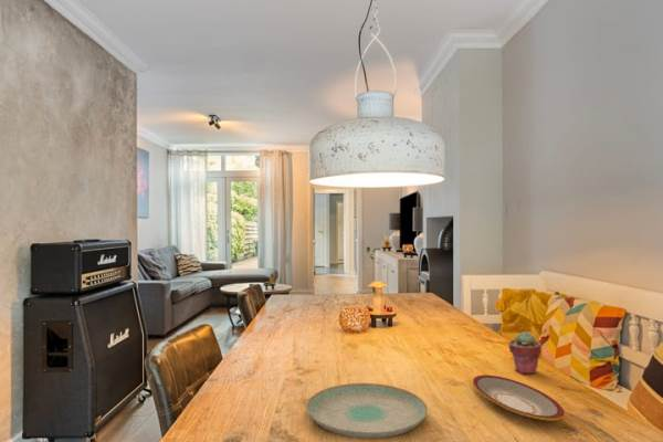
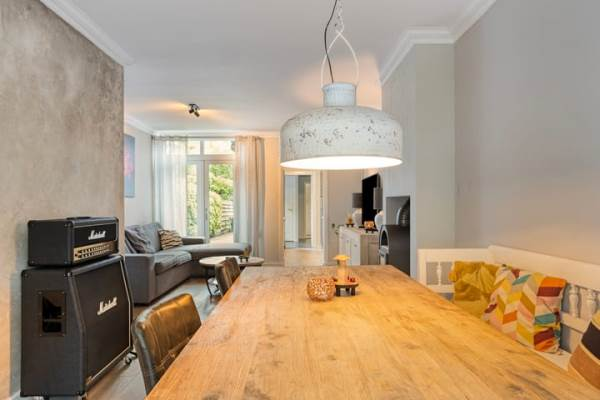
- plate [305,382,429,440]
- plate [472,373,566,422]
- potted succulent [507,330,543,376]
